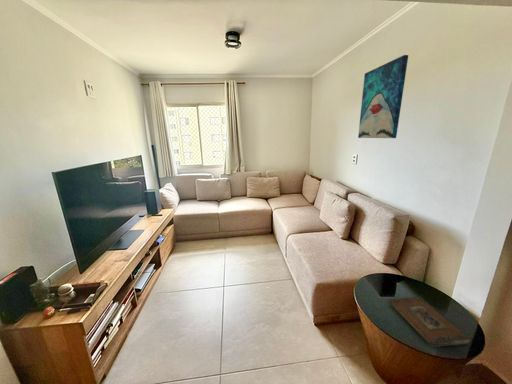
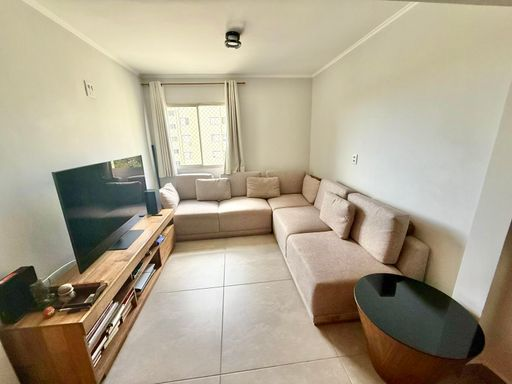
- wall art [357,54,409,139]
- book [388,296,471,348]
